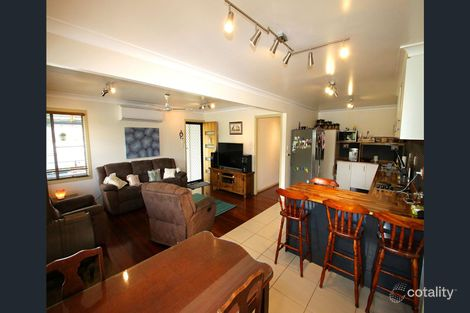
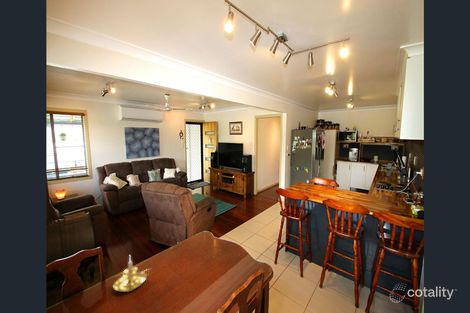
+ candle holder [112,255,153,293]
